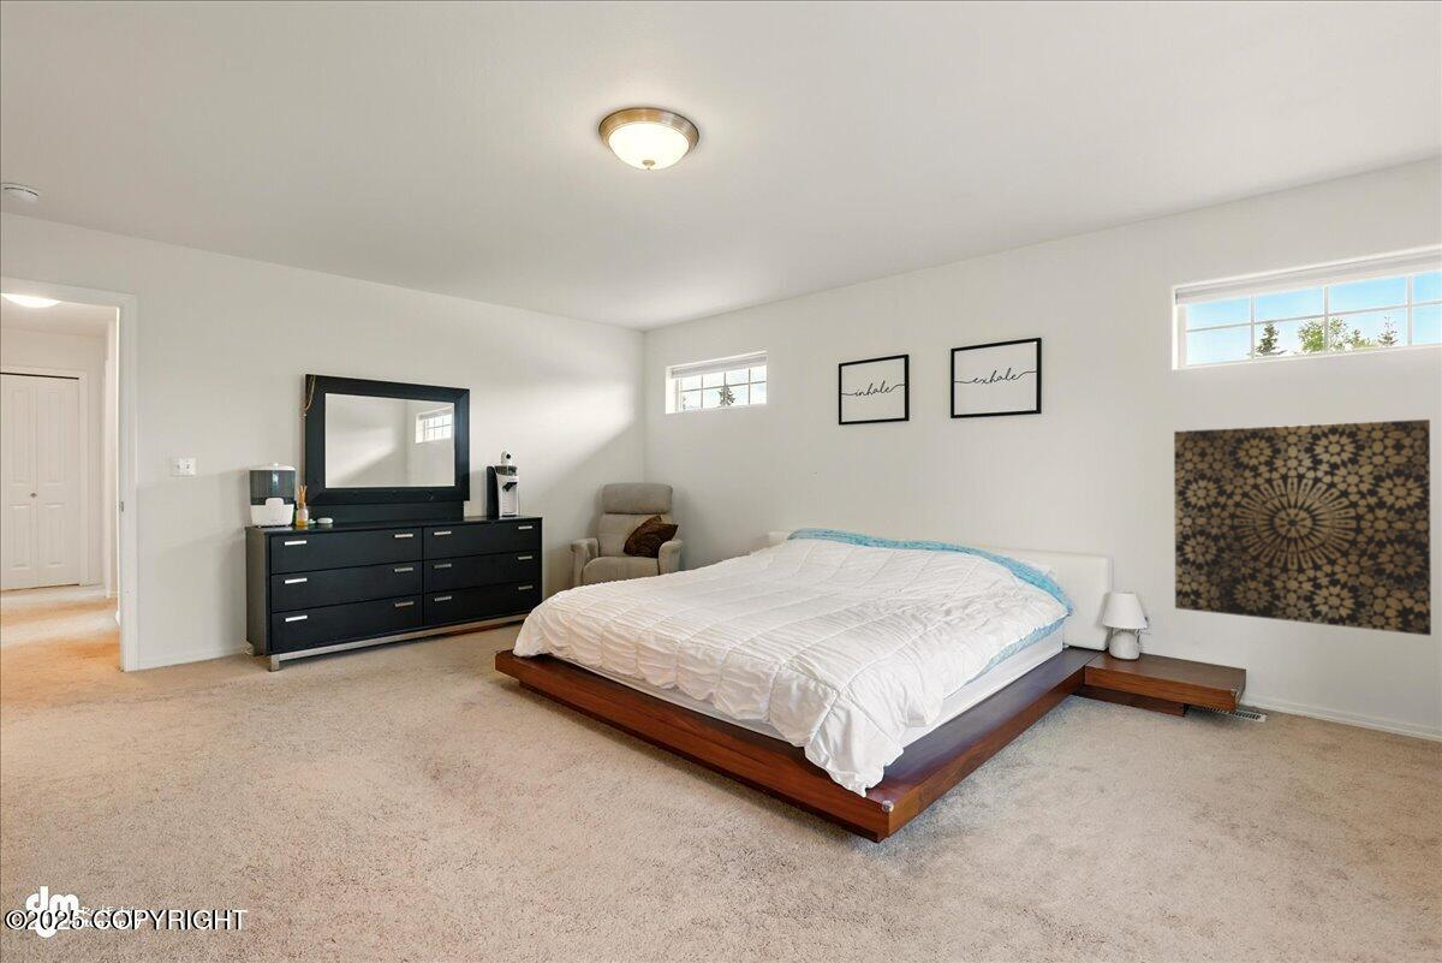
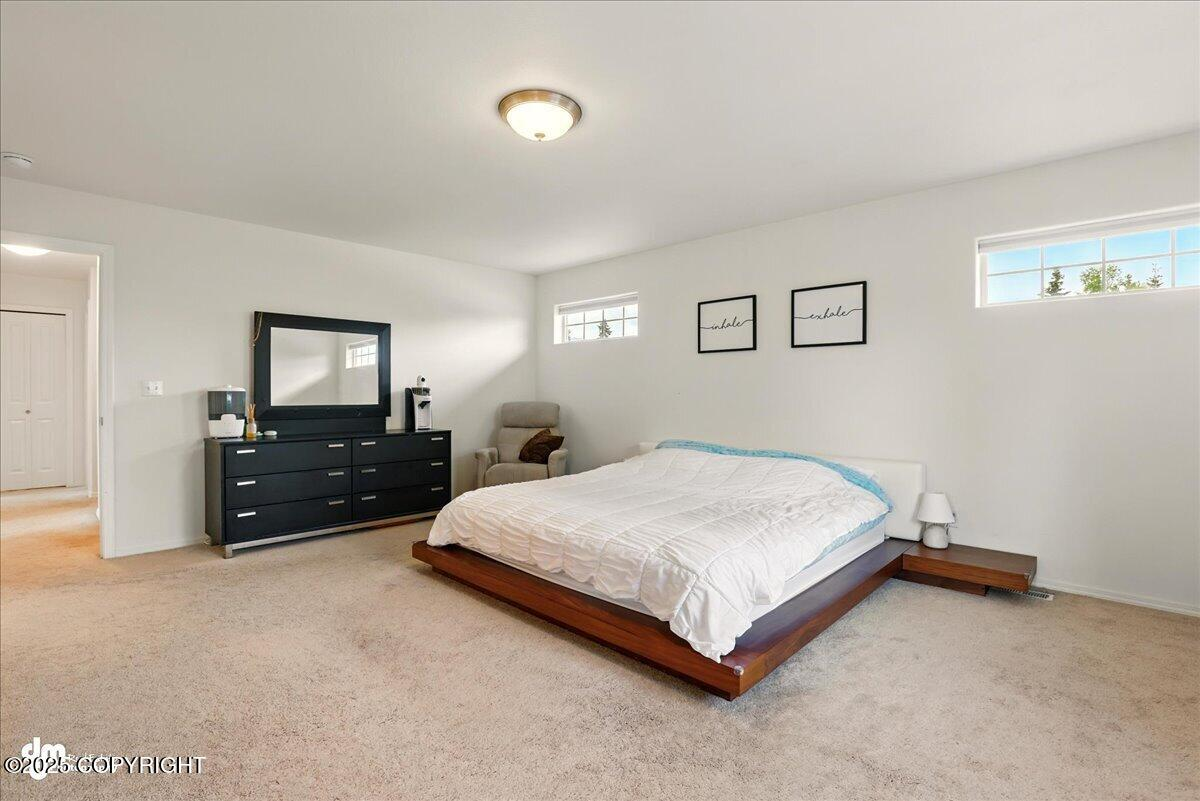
- wall art [1173,418,1432,637]
